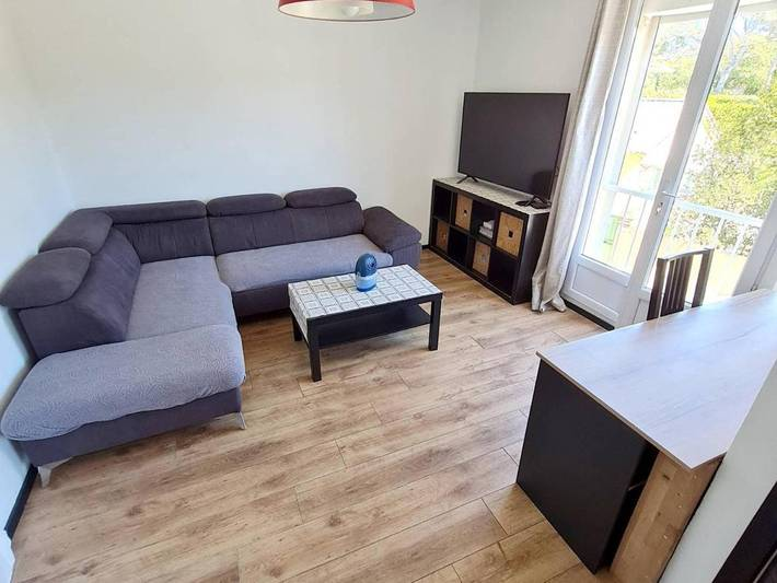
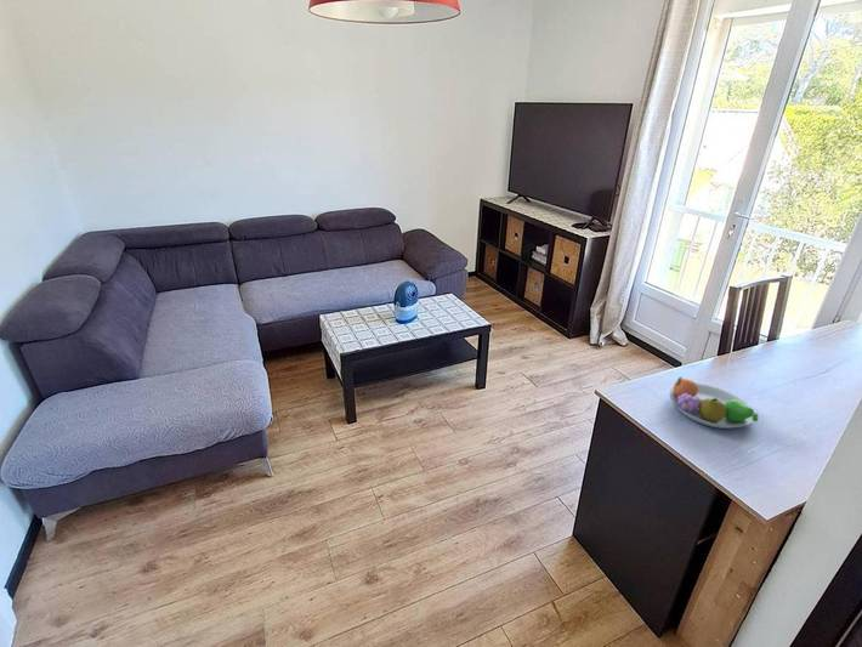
+ fruit bowl [668,375,759,430]
